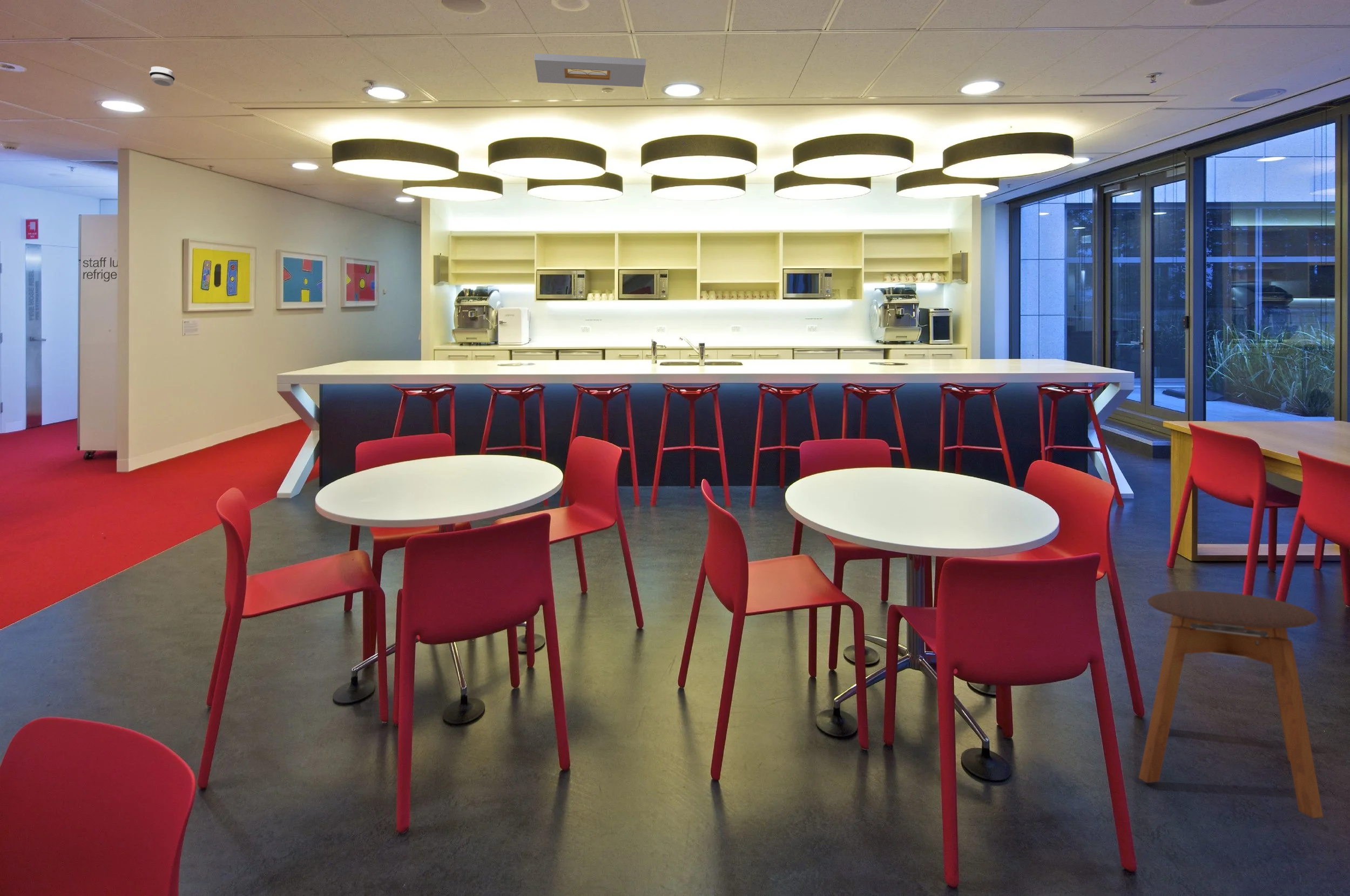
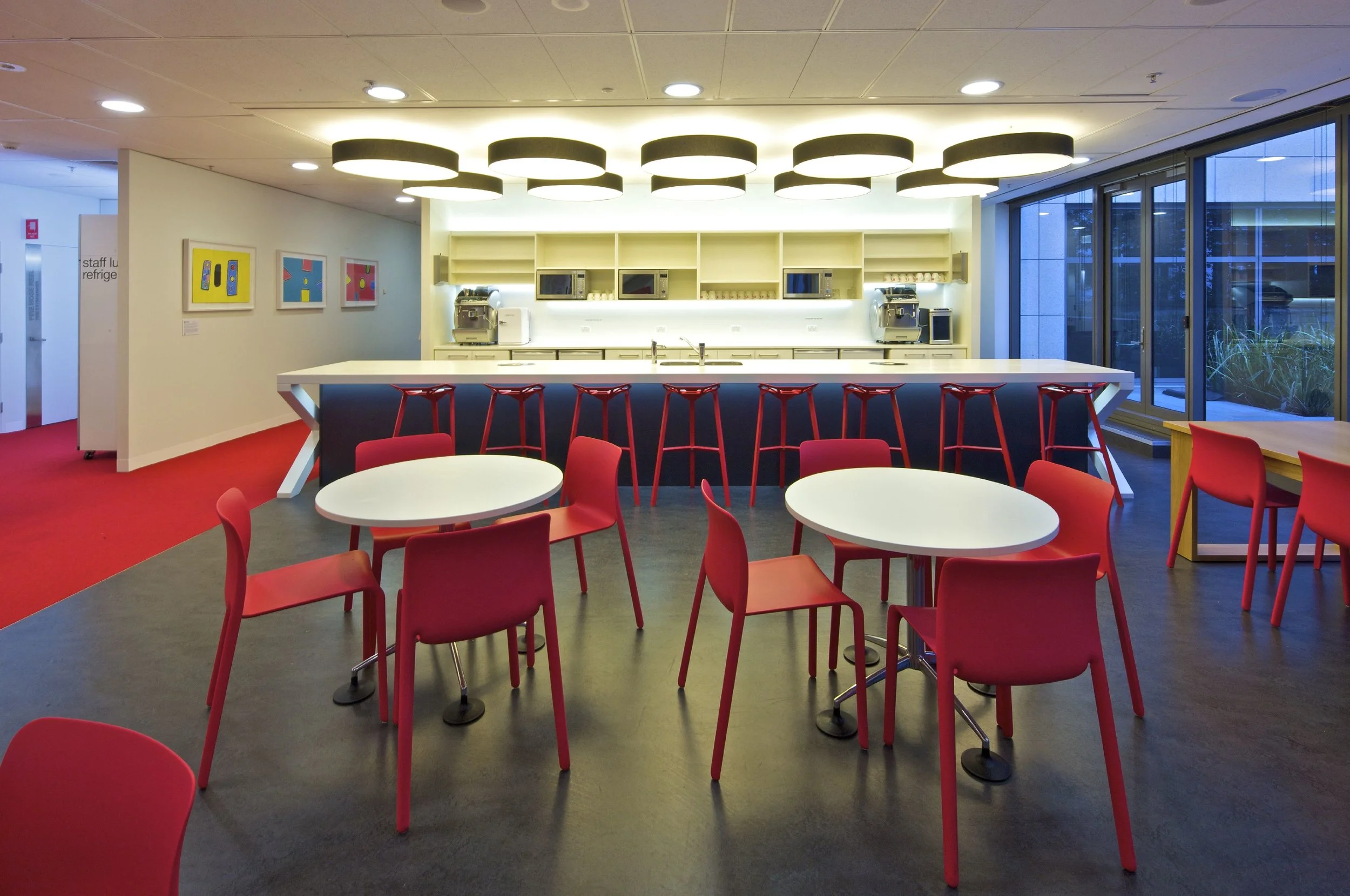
- stool [1138,590,1324,819]
- ceiling vent [534,53,646,87]
- smoke detector [149,66,176,87]
